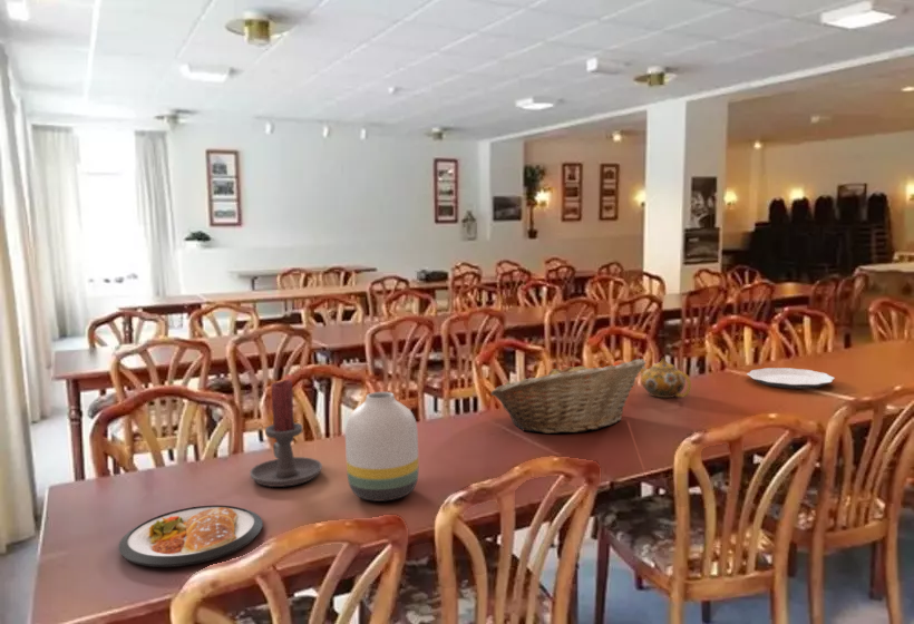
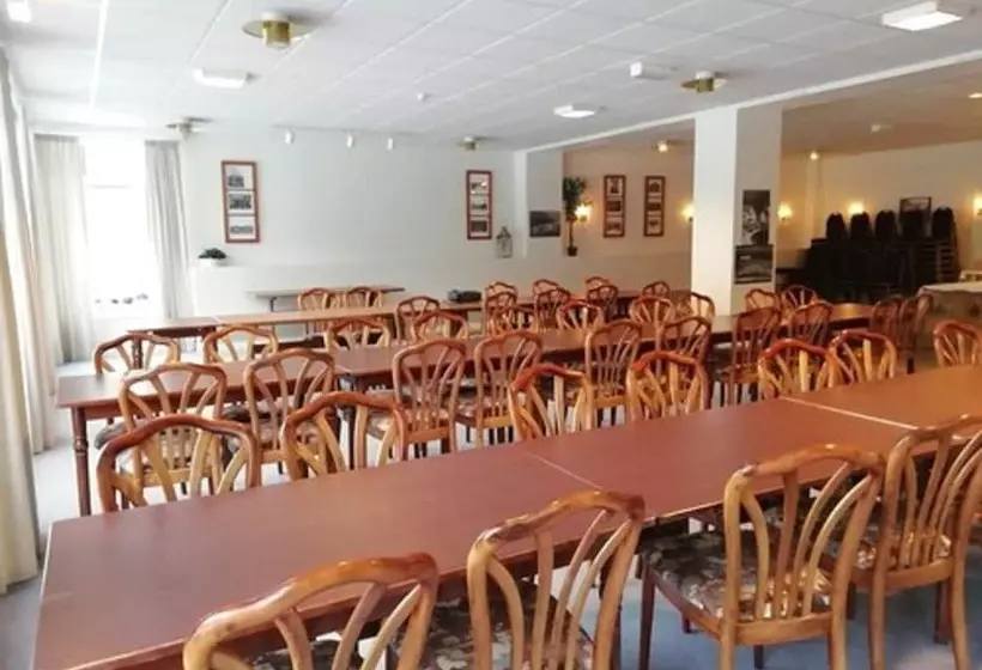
- vase [344,391,419,503]
- dish [117,505,263,568]
- plate [746,367,836,390]
- teapot [635,357,692,399]
- candle holder [249,379,323,488]
- fruit basket [489,358,646,435]
